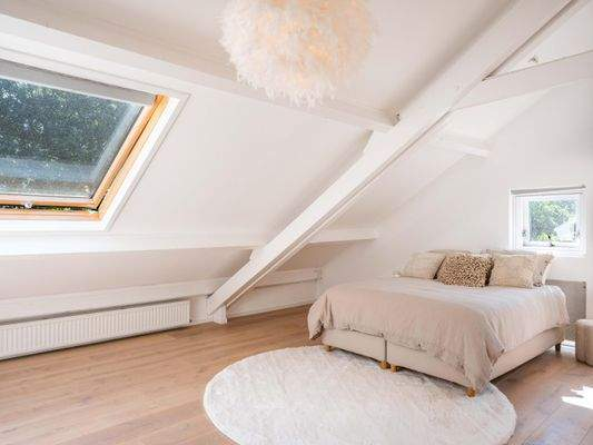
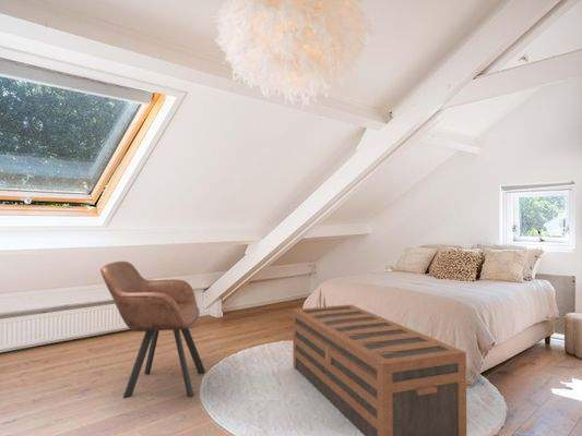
+ storage bench [292,304,467,436]
+ armchair [99,261,206,399]
